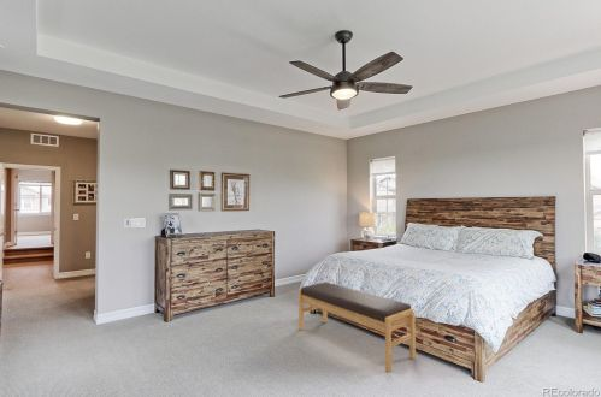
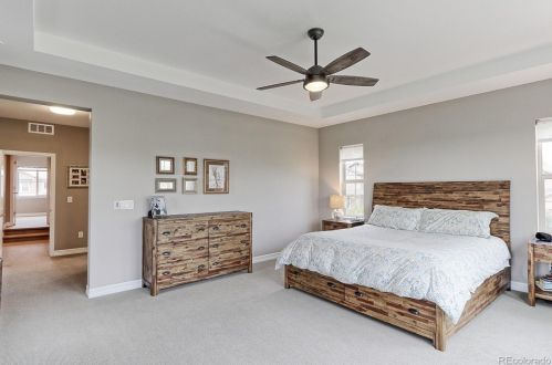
- bench [297,282,417,373]
